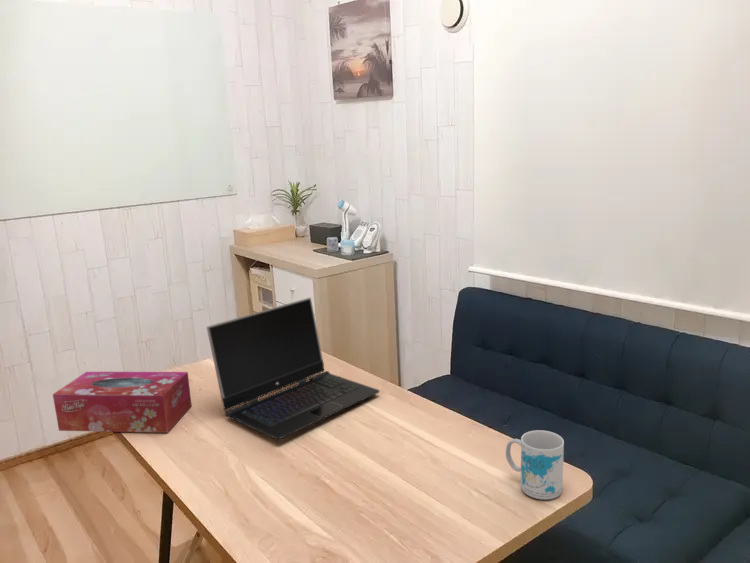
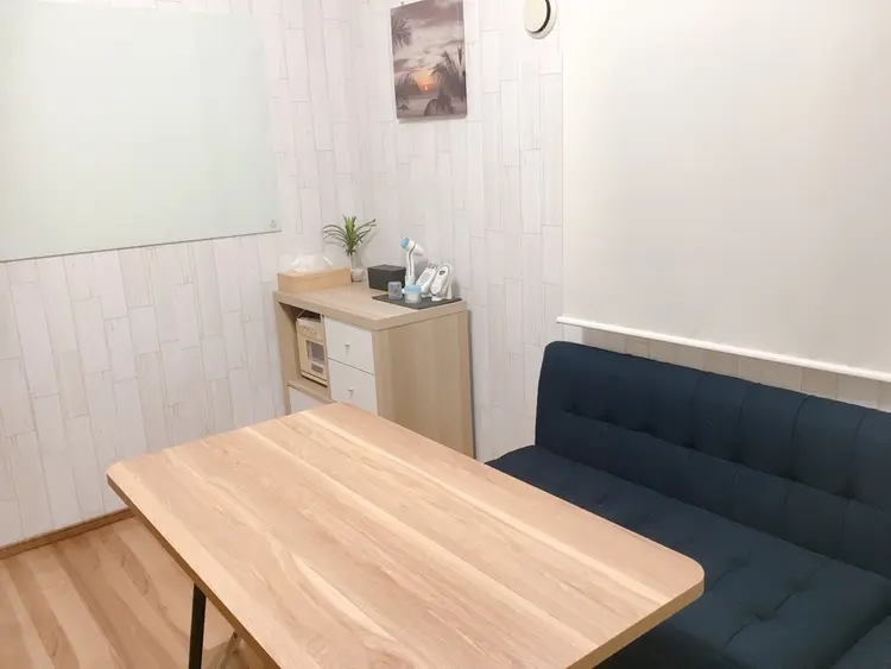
- mug [505,429,565,501]
- tissue box [52,371,193,434]
- laptop computer [206,297,380,440]
